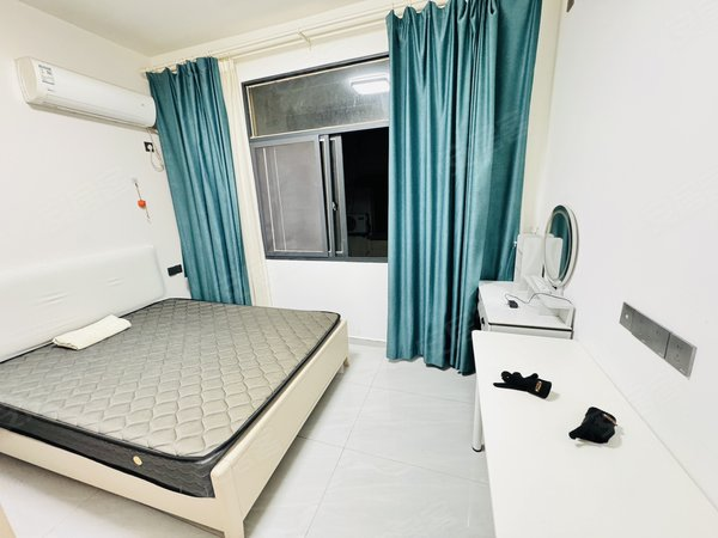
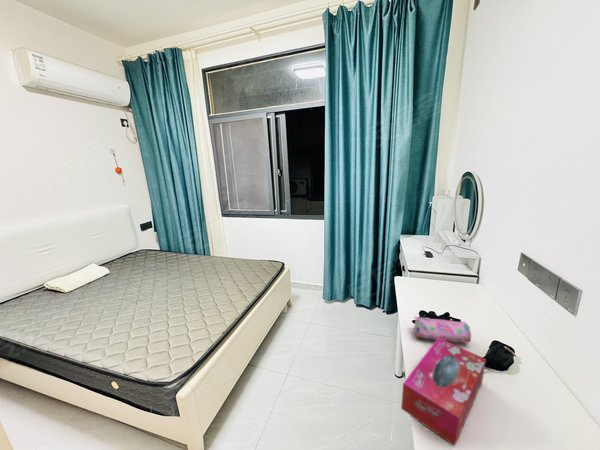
+ pencil case [413,316,472,344]
+ tissue box [400,338,487,447]
